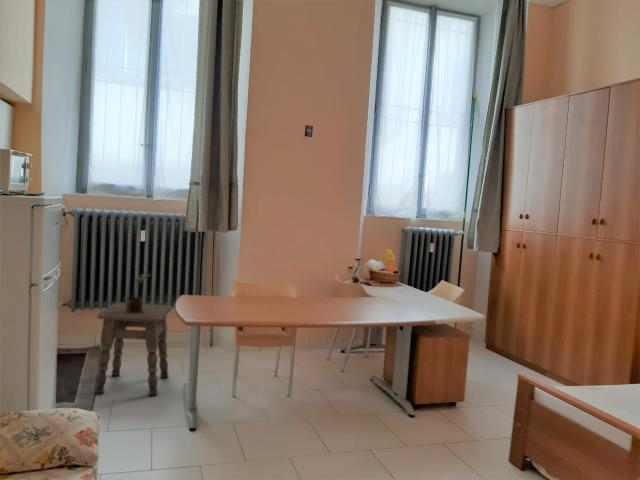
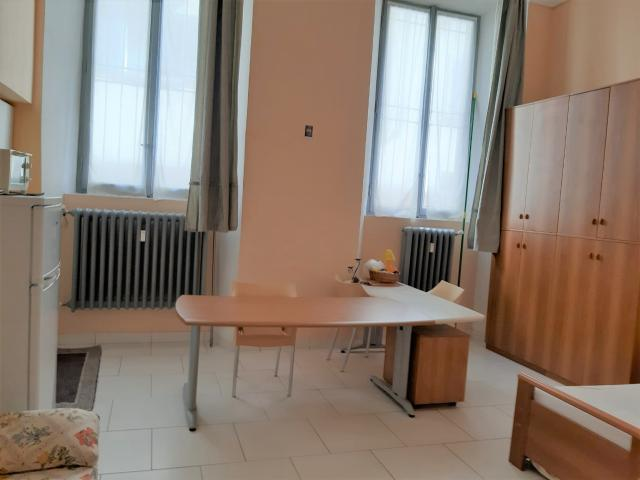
- side table [94,302,173,398]
- potted plant [124,272,151,314]
